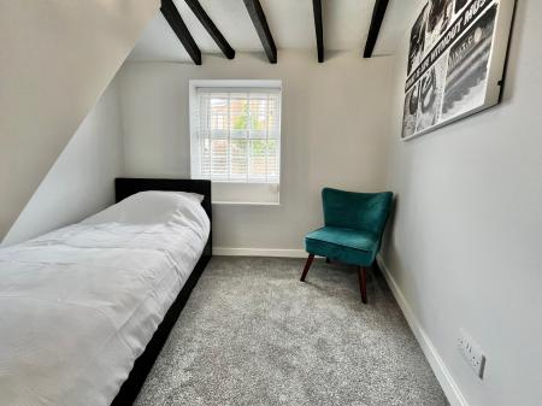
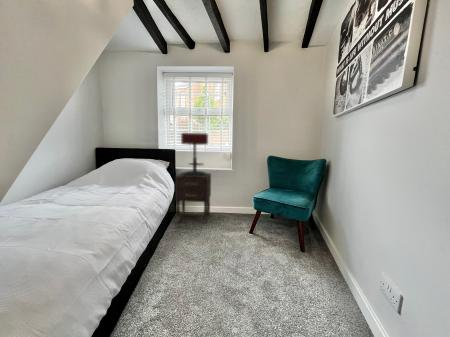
+ bar stool [180,132,209,177]
+ nightstand [174,171,212,224]
